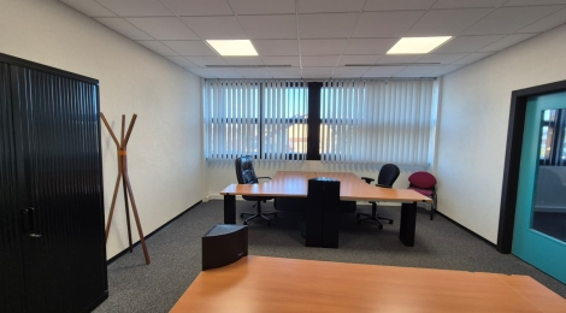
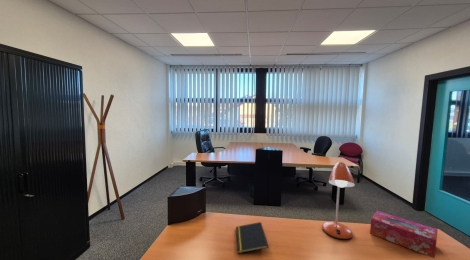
+ tissue box [369,210,439,259]
+ desk lamp [321,161,356,241]
+ notepad [235,221,269,254]
